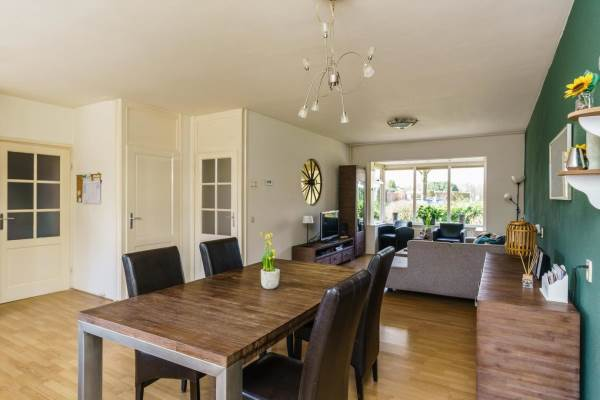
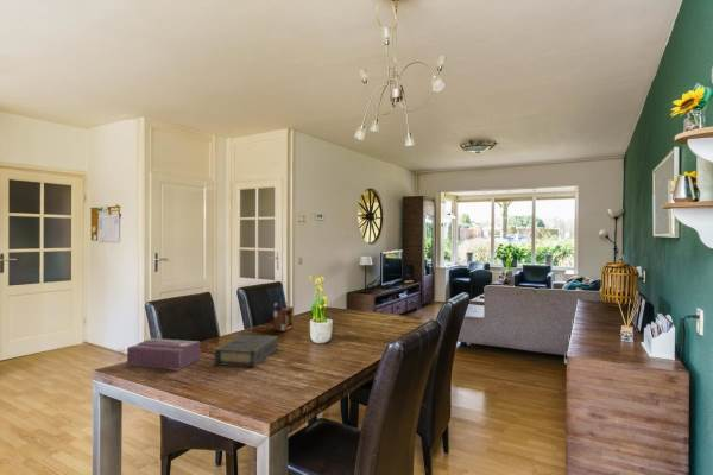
+ tissue box [126,337,202,372]
+ desk organizer [272,298,295,332]
+ book [213,334,278,368]
